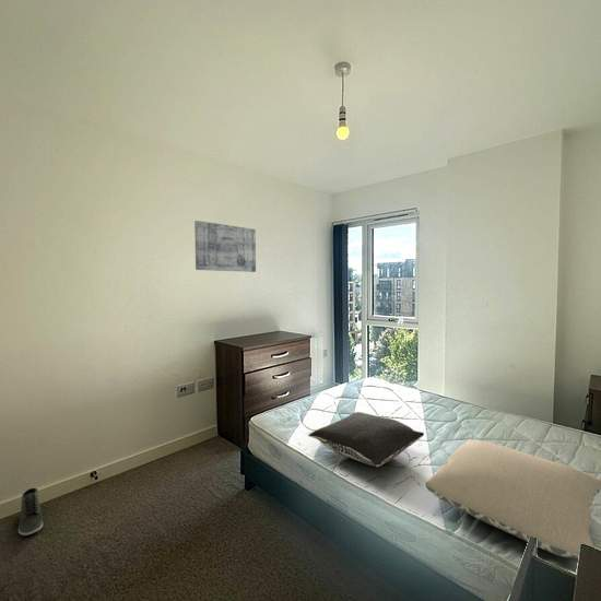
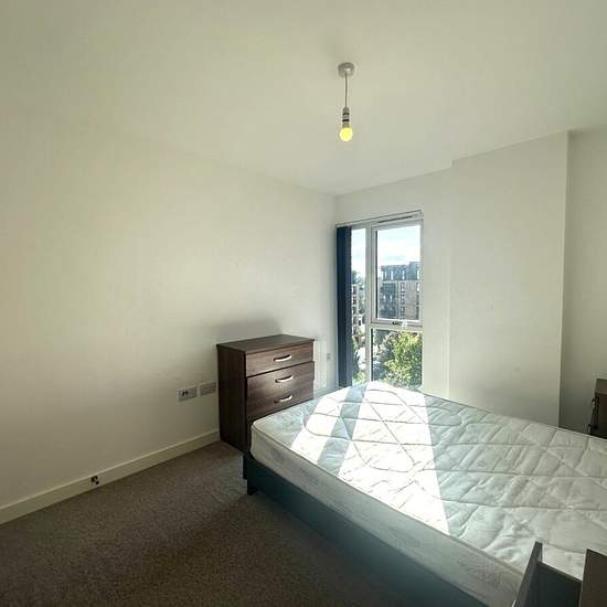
- pillow [425,438,601,559]
- sneaker [17,487,44,537]
- wall art [193,220,257,273]
- pillow [307,411,425,468]
